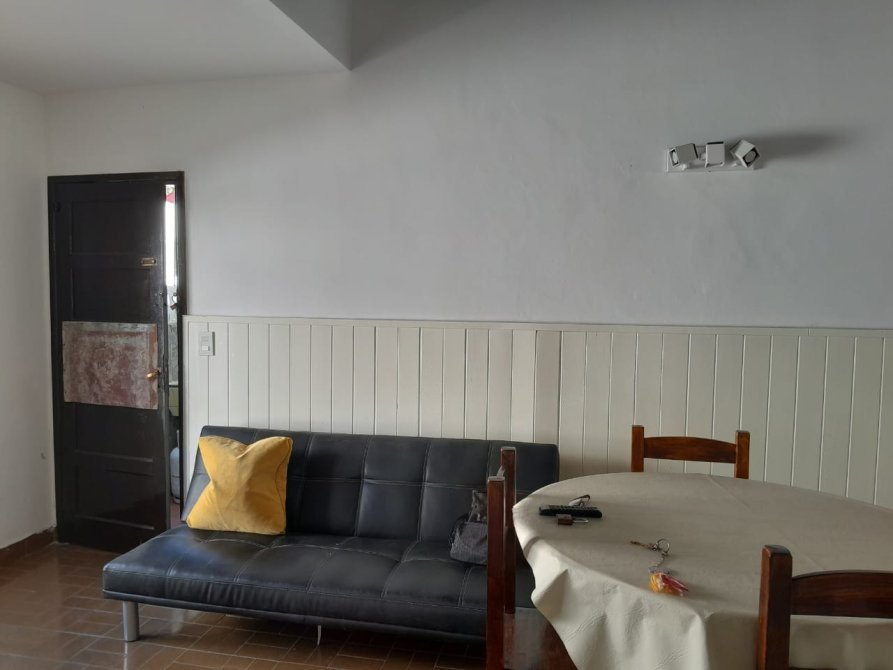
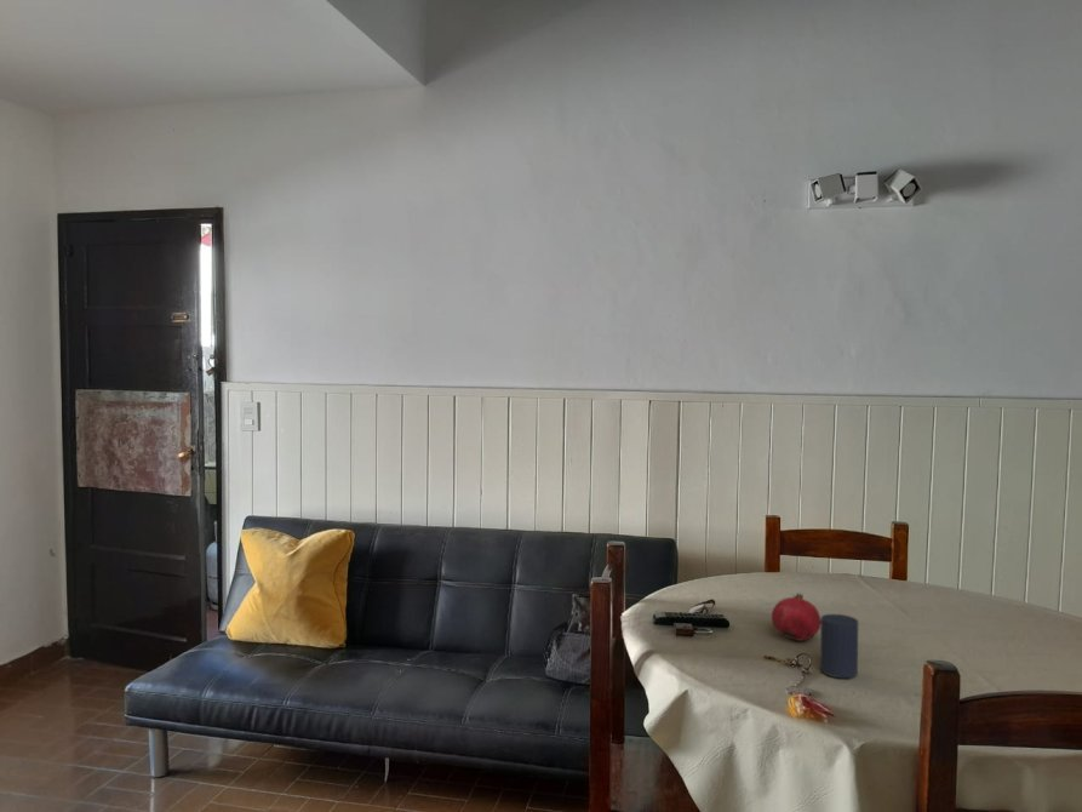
+ fruit [771,591,821,642]
+ cup [819,613,859,679]
